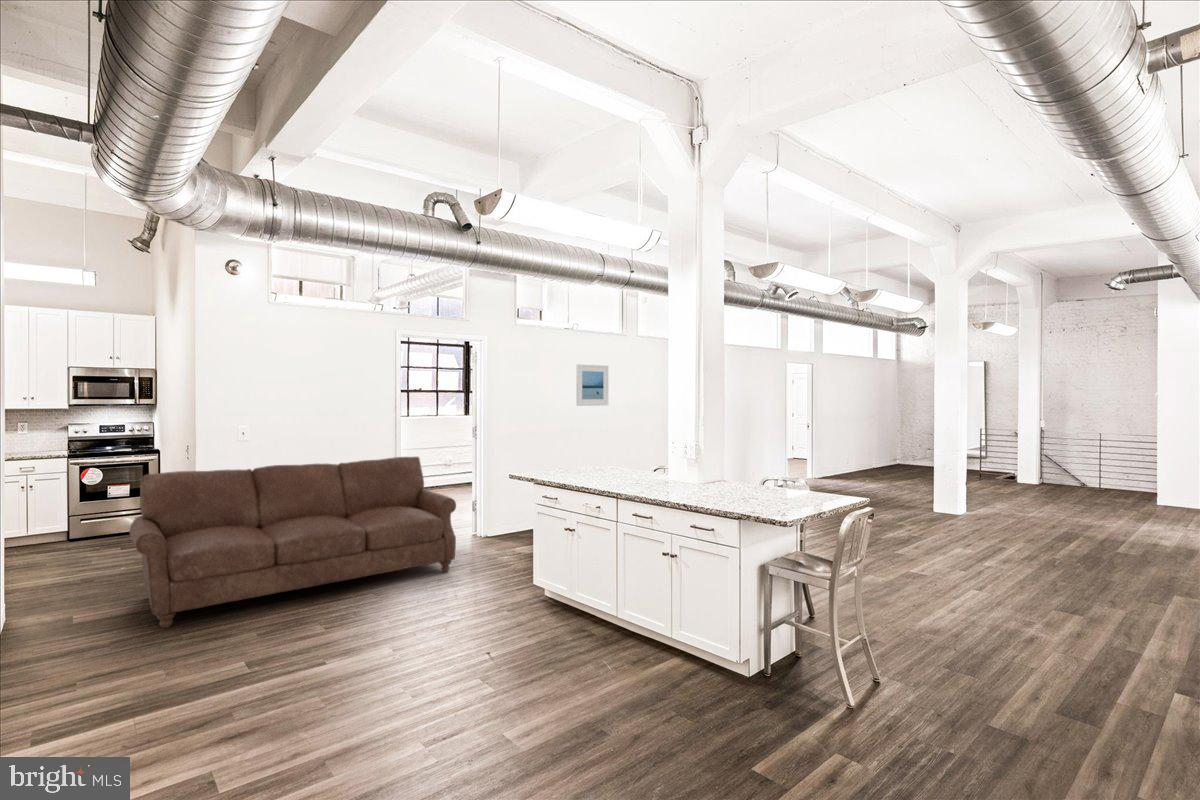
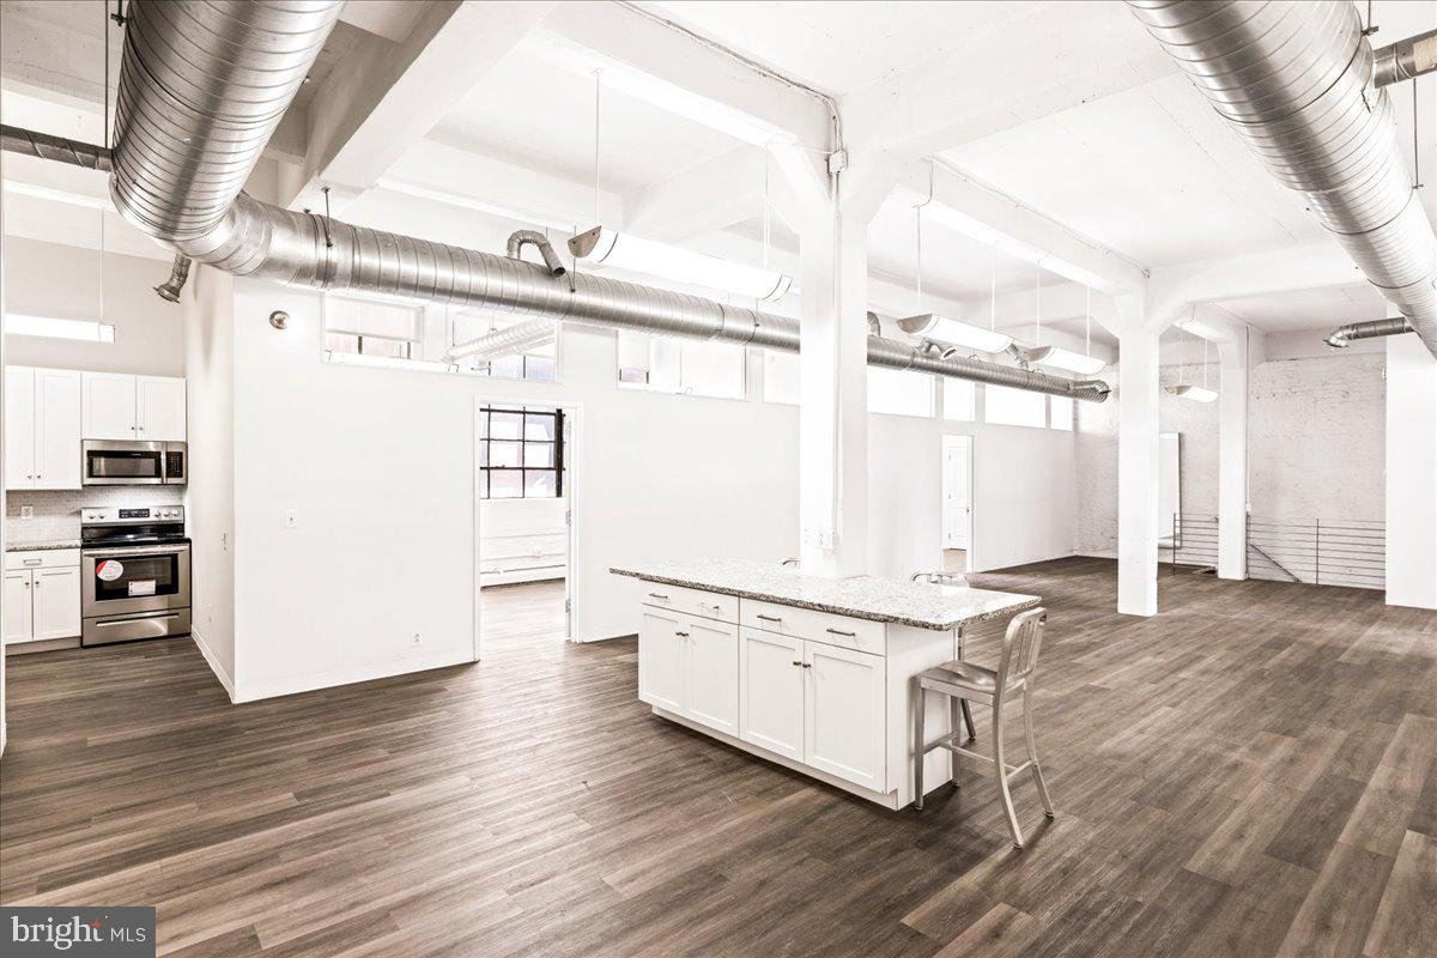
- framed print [575,363,609,407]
- sofa [128,456,457,629]
